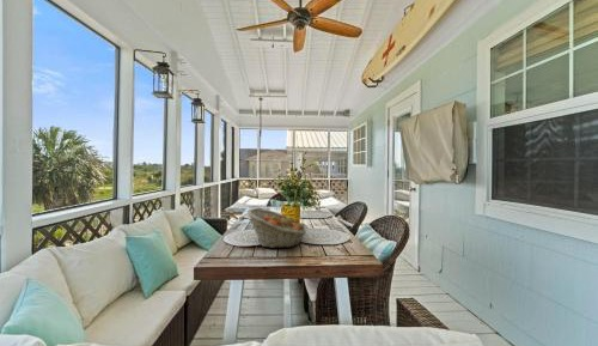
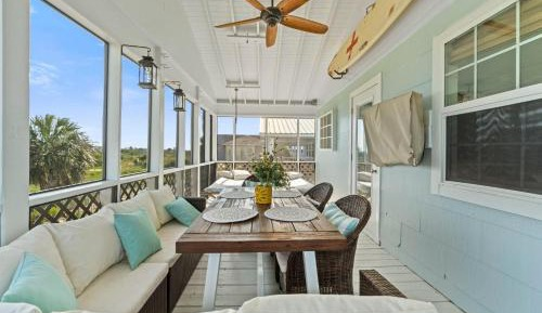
- fruit basket [246,207,307,249]
